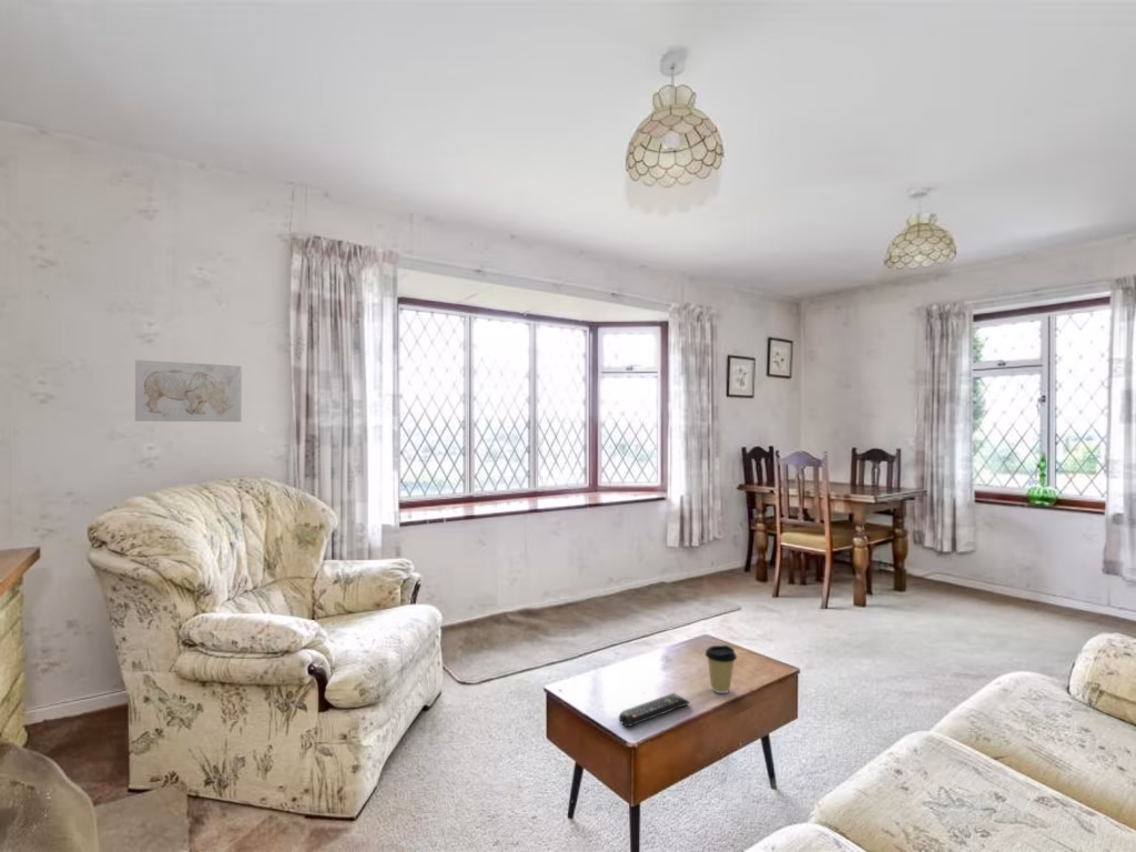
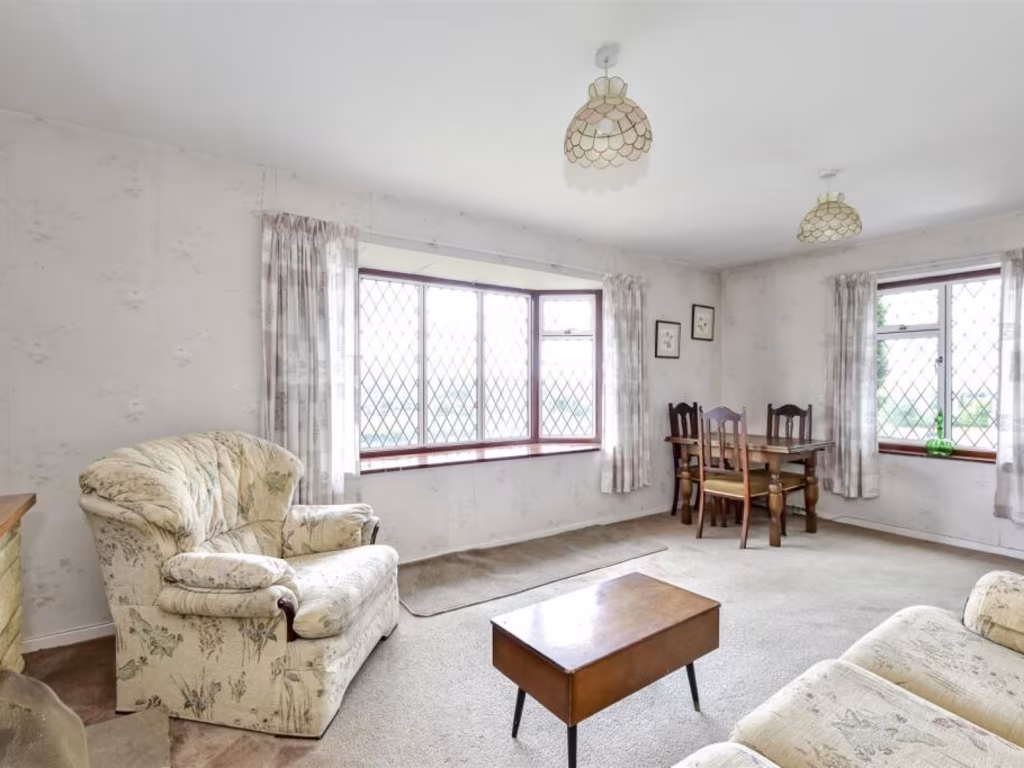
- coffee cup [704,645,738,694]
- remote control [618,692,690,728]
- wall art [134,358,243,423]
